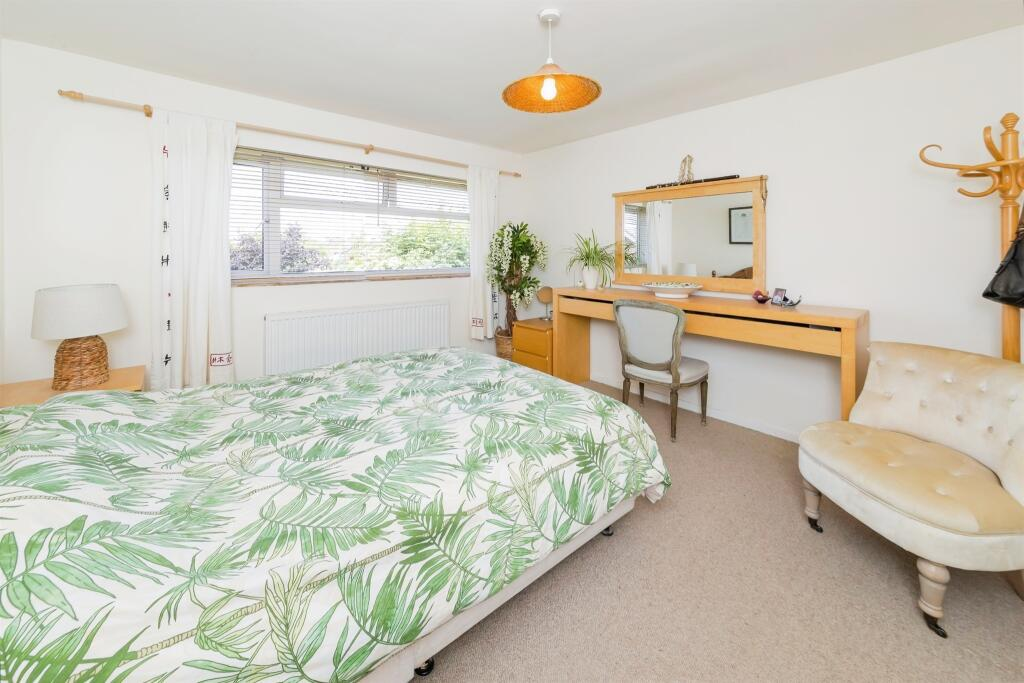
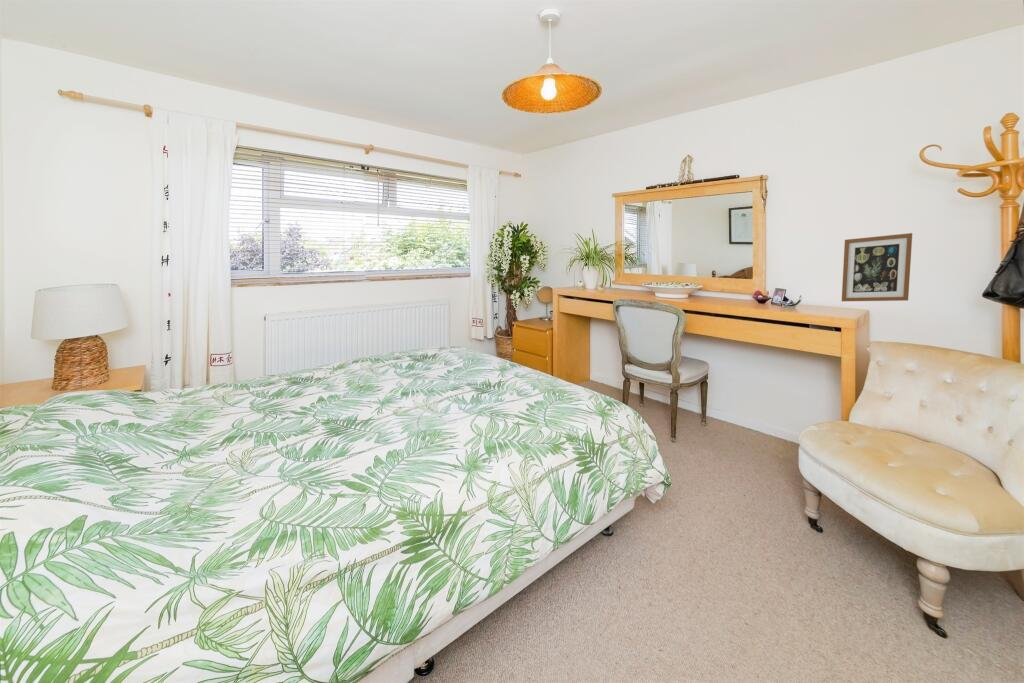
+ wall art [841,232,913,302]
